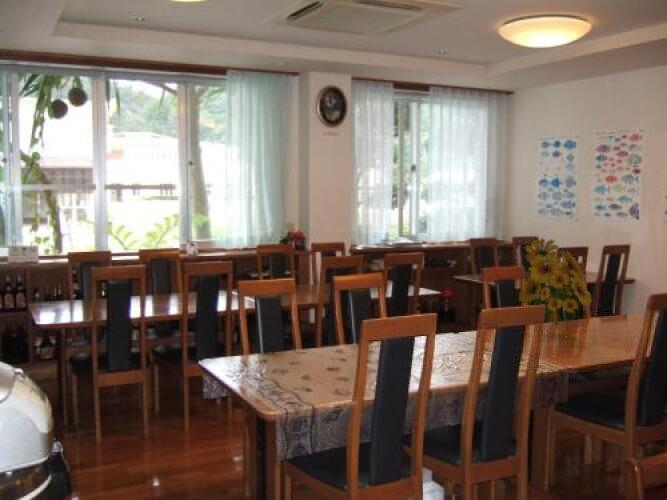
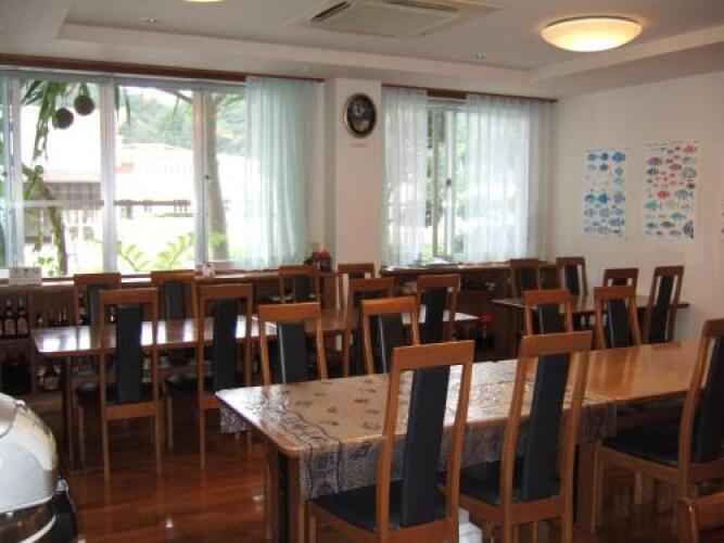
- flower bouquet [518,237,593,337]
